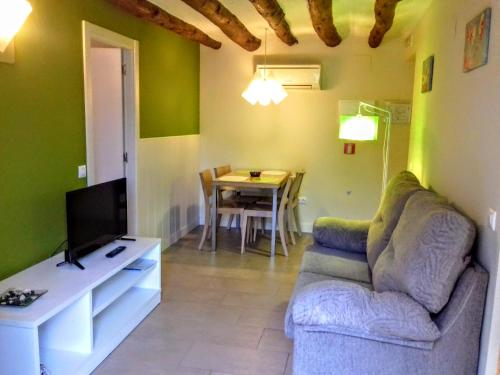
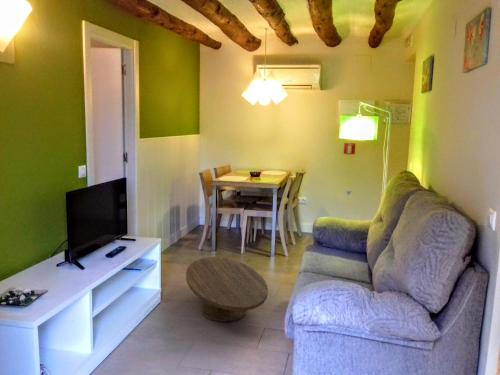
+ coffee table [185,256,269,323]
